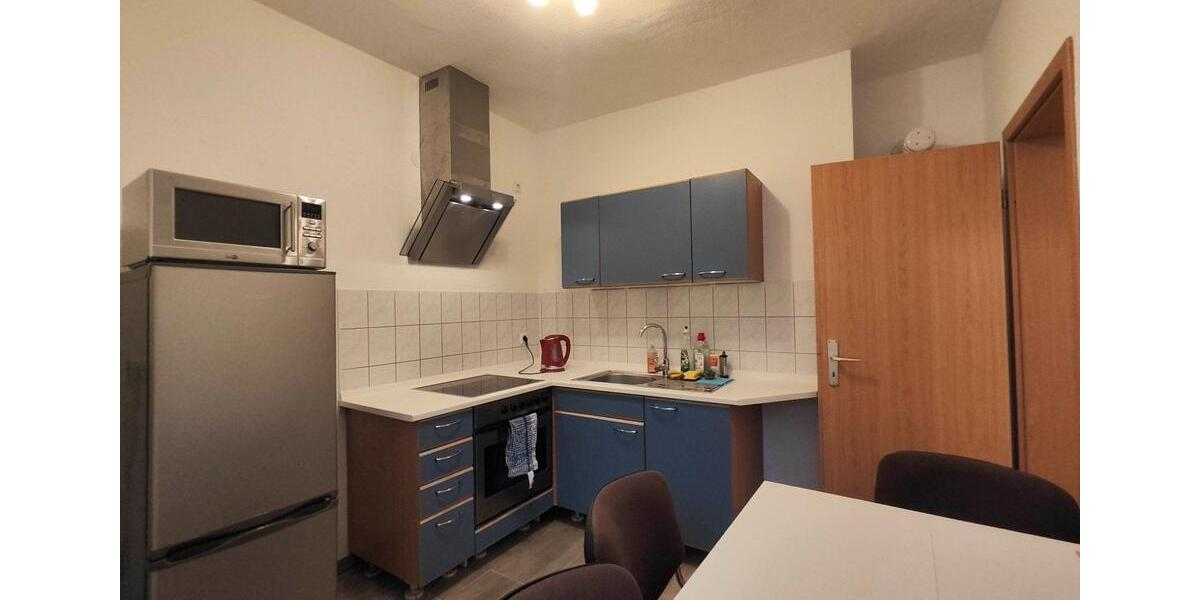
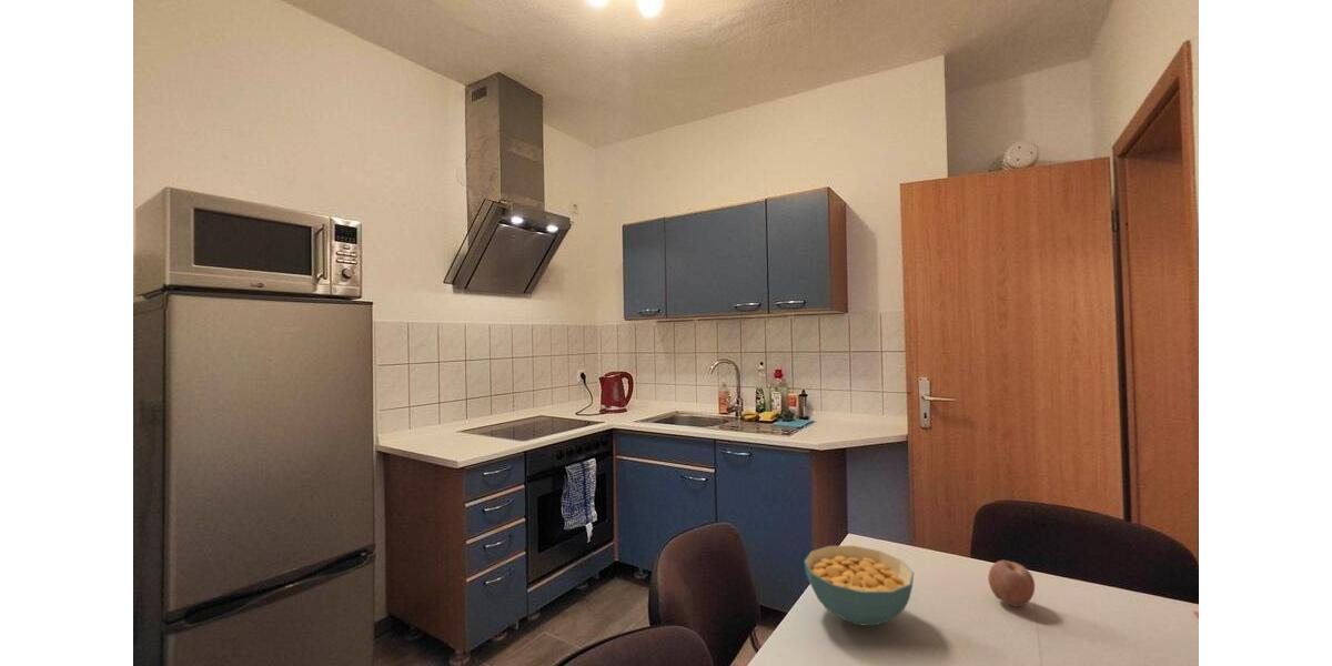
+ fruit [987,559,1036,607]
+ cereal bowl [803,545,915,626]
